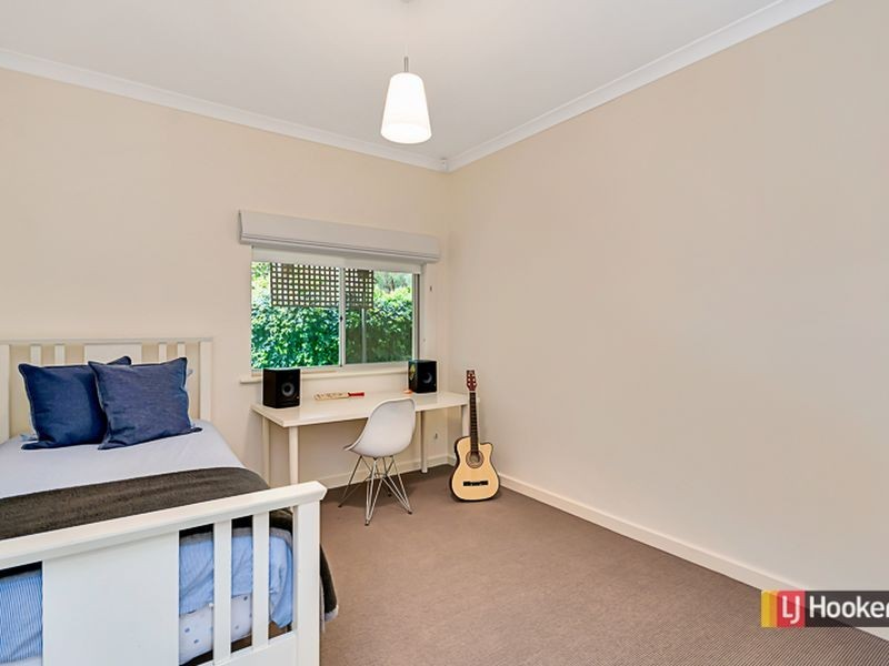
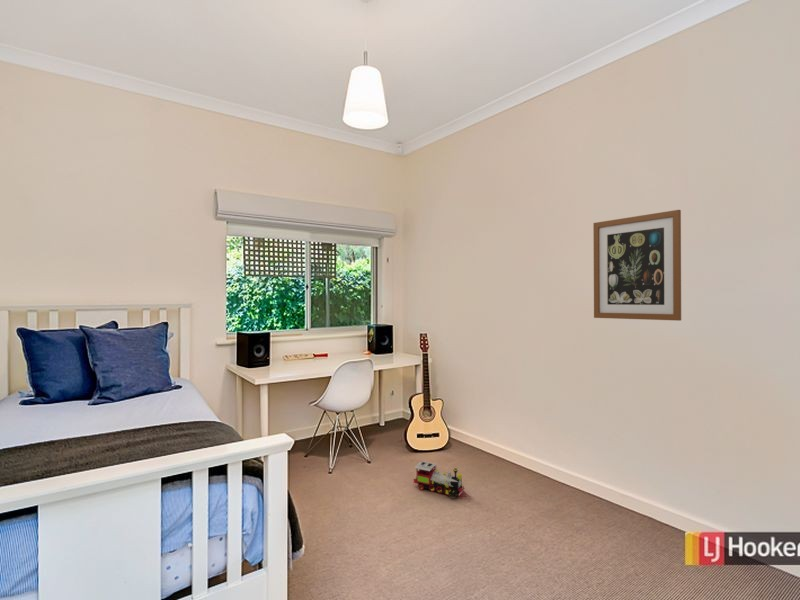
+ wall art [592,209,682,322]
+ toy train [413,460,471,498]
